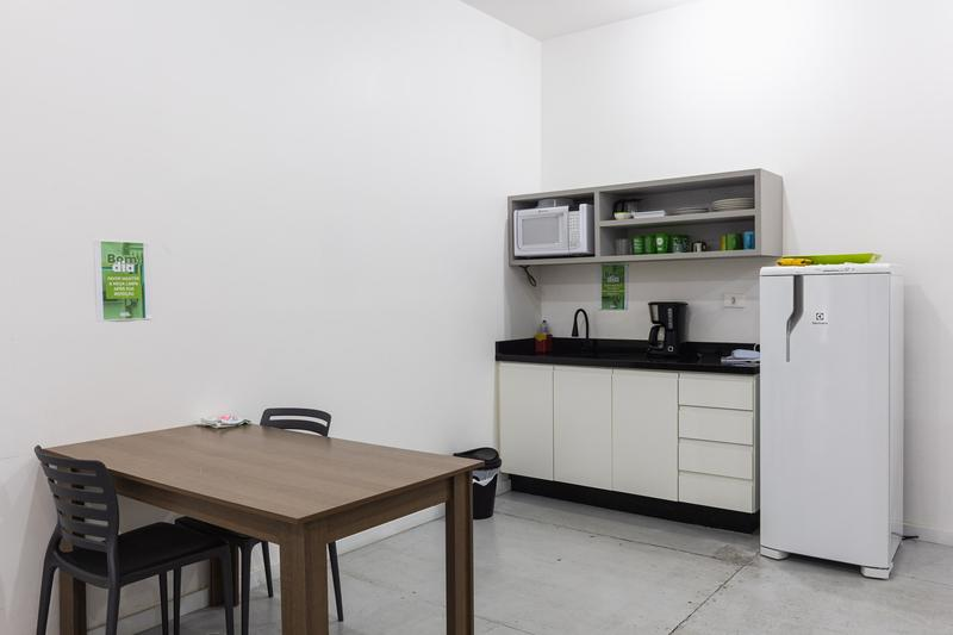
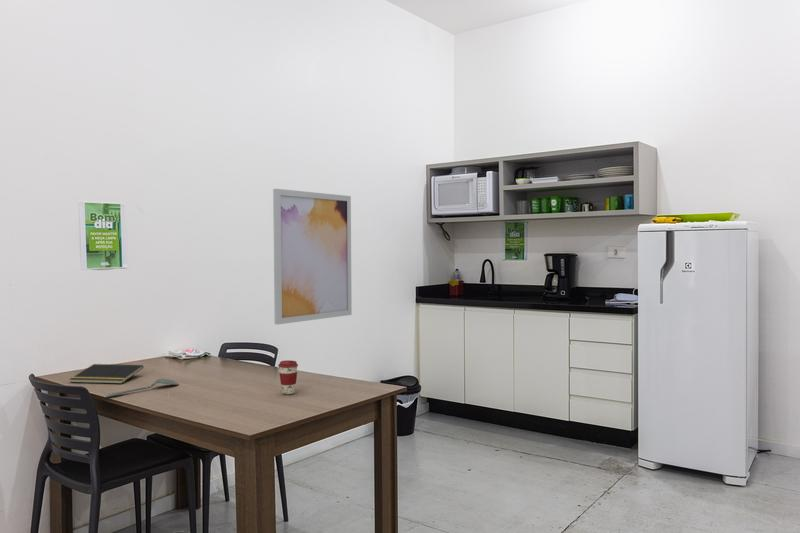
+ coffee cup [277,359,299,395]
+ spoon [105,378,180,398]
+ wall art [272,188,353,326]
+ notepad [68,363,144,385]
